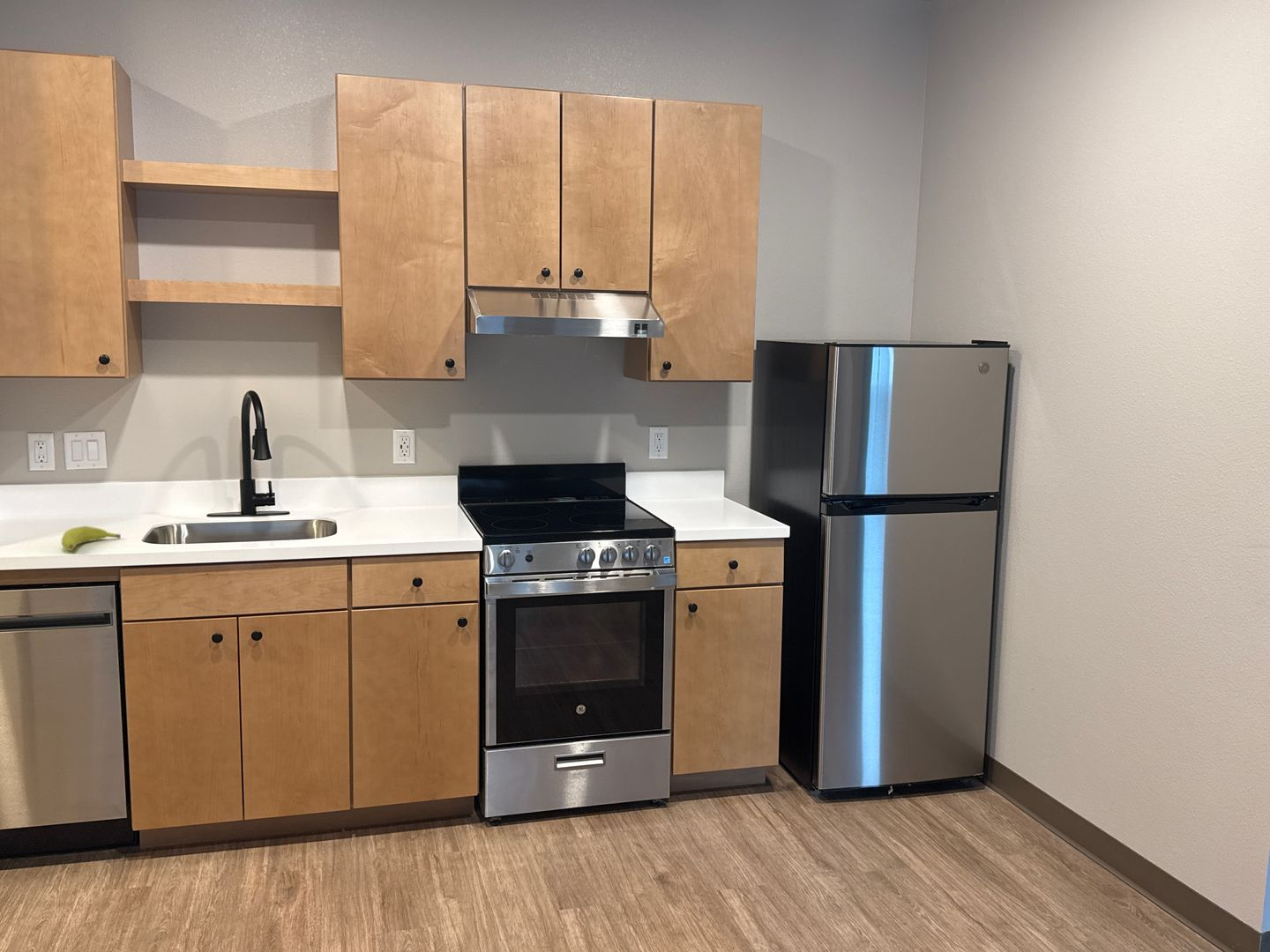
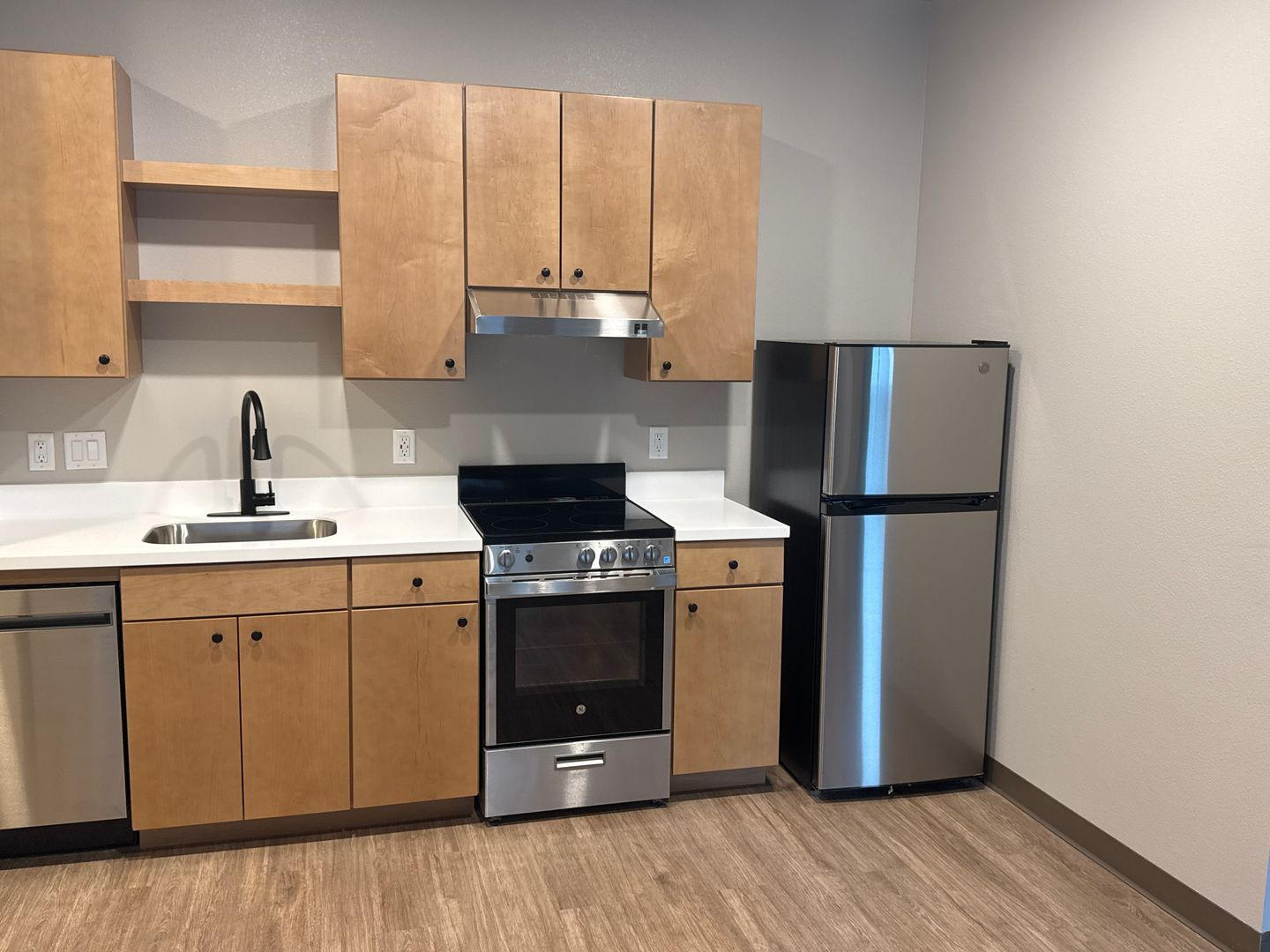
- fruit [61,525,122,552]
